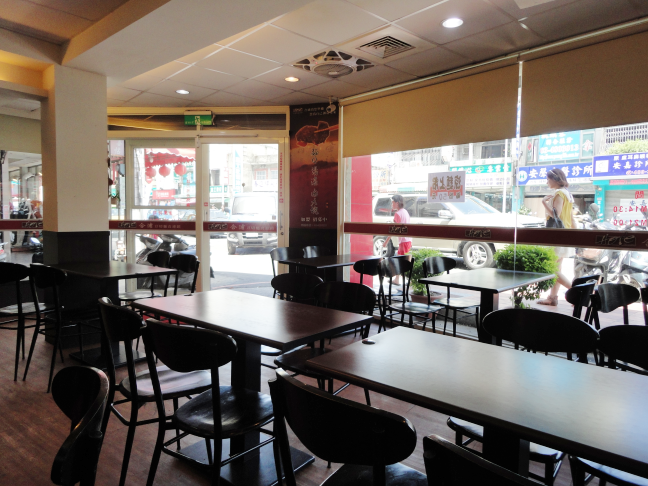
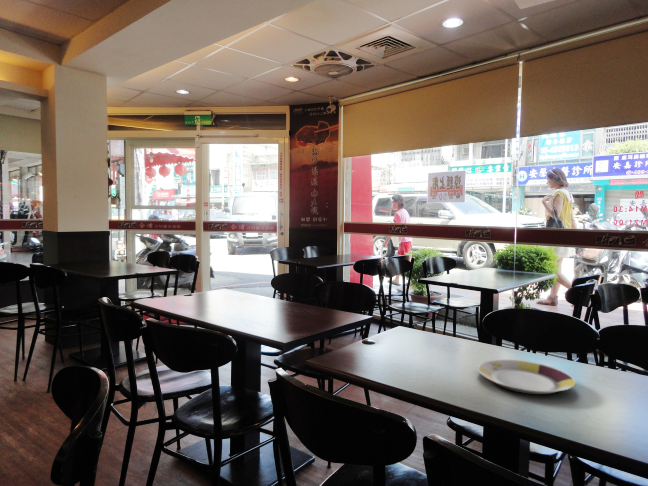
+ plate [477,359,576,395]
